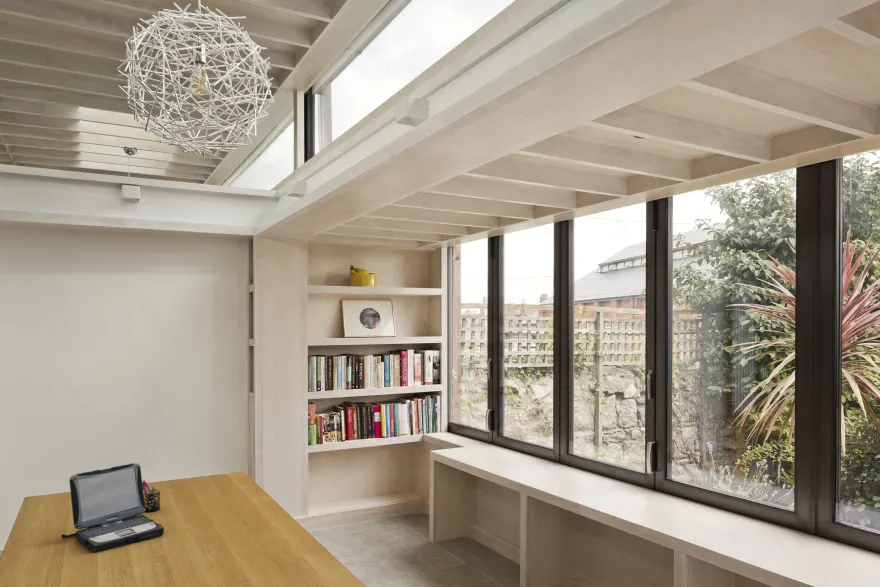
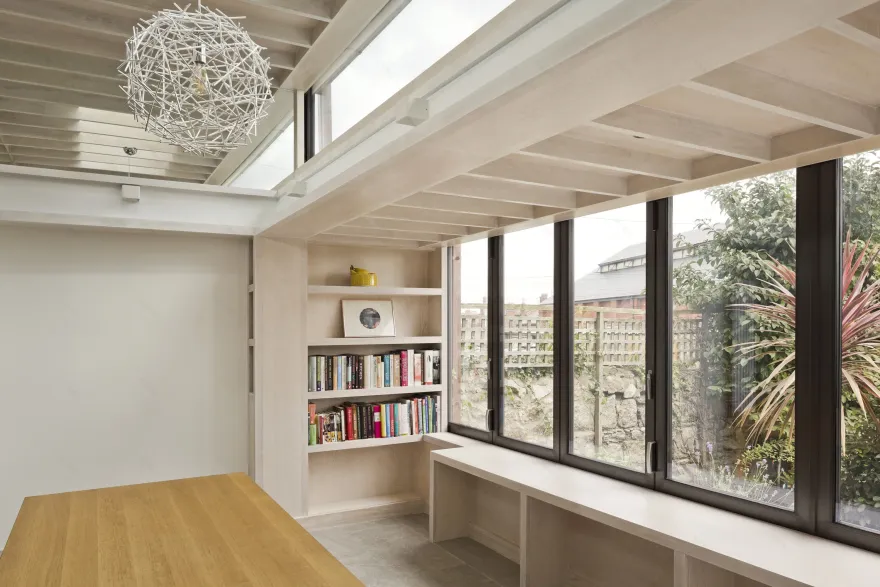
- pen holder [142,479,165,513]
- laptop [61,462,165,554]
